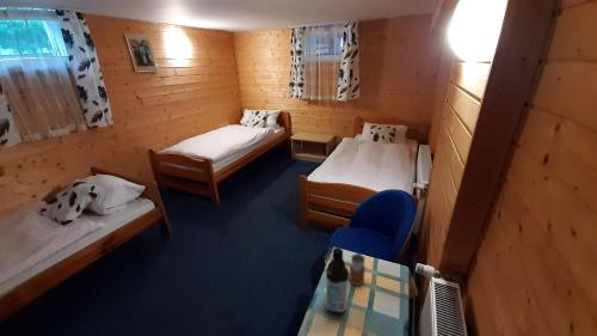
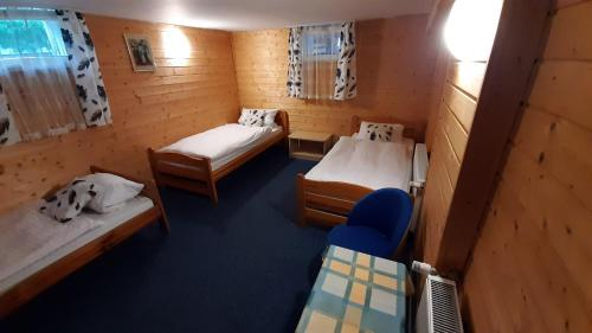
- drinking glass [345,252,367,287]
- water bottle [324,246,350,316]
